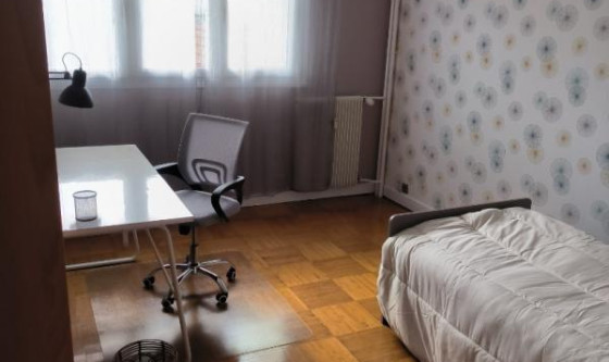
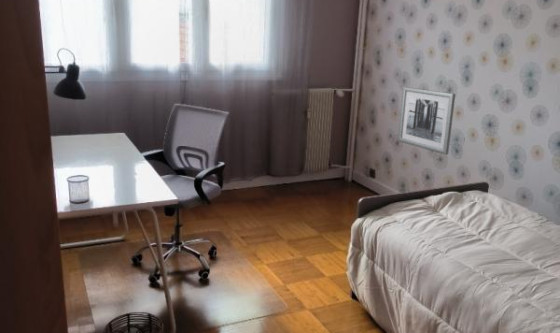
+ wall art [397,86,456,156]
